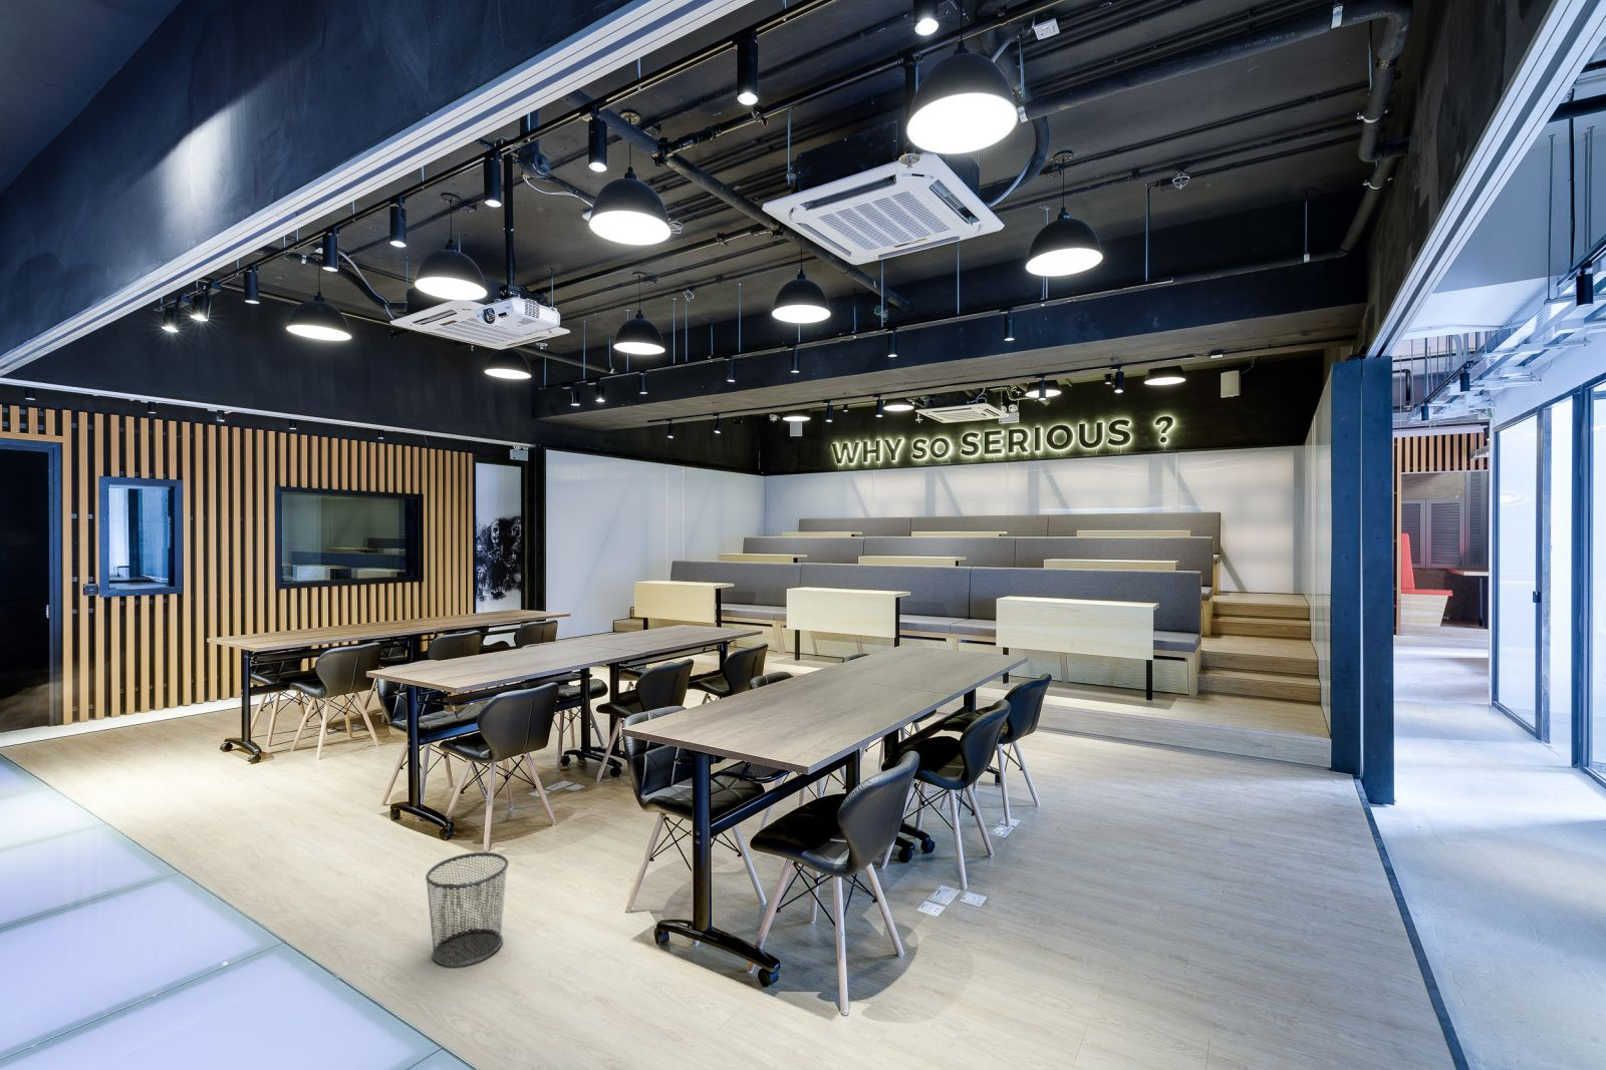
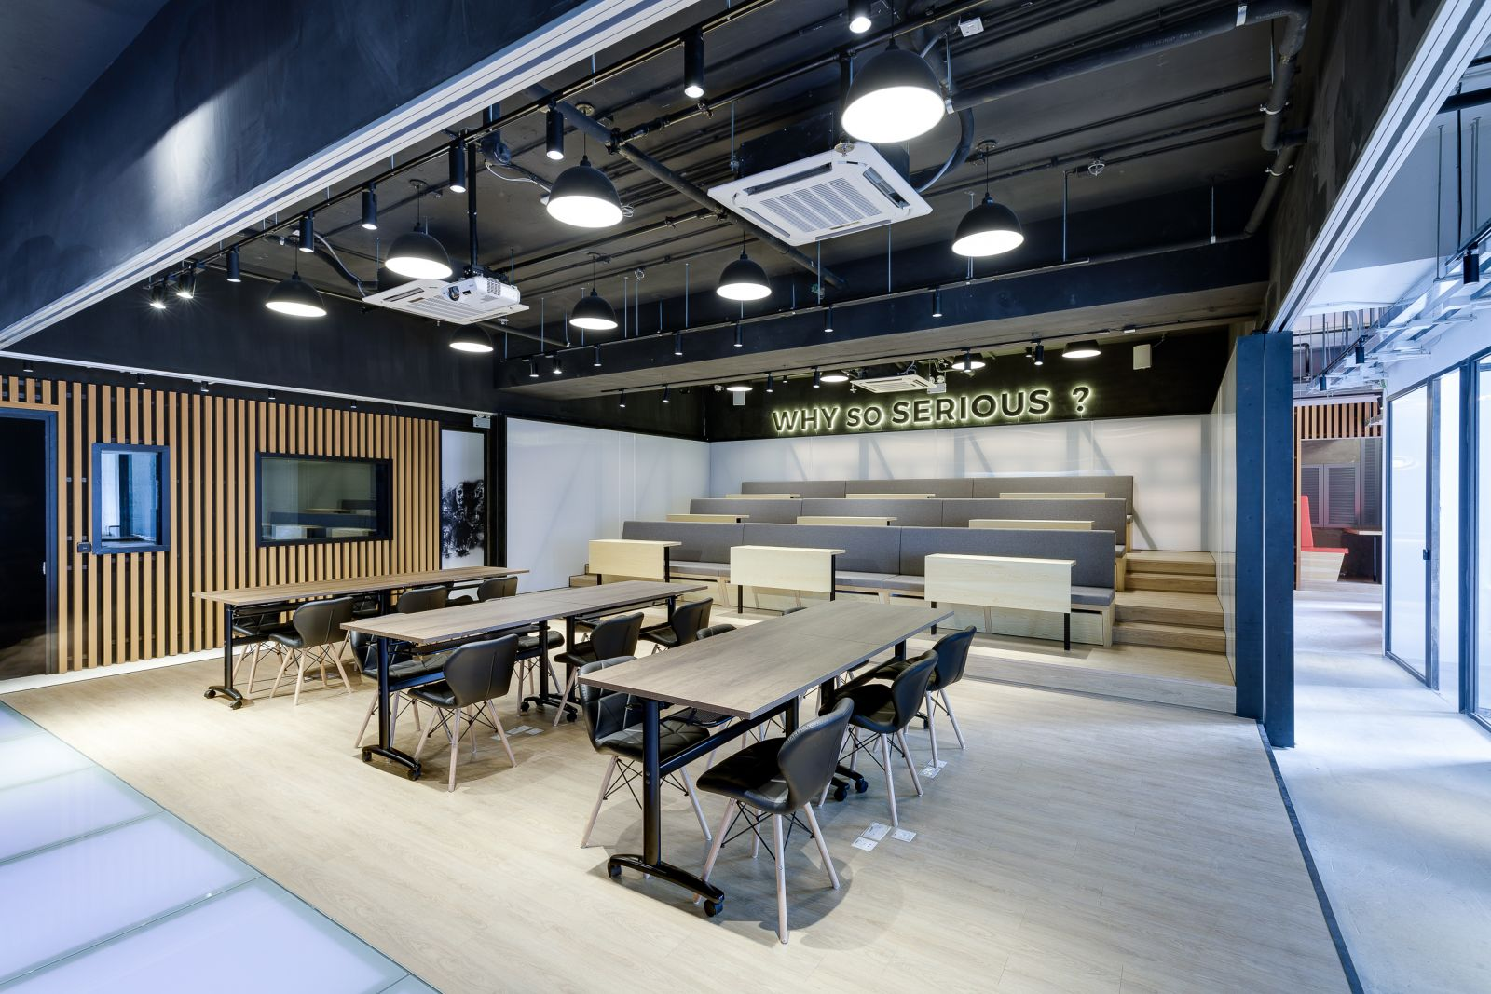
- waste bin [424,851,510,967]
